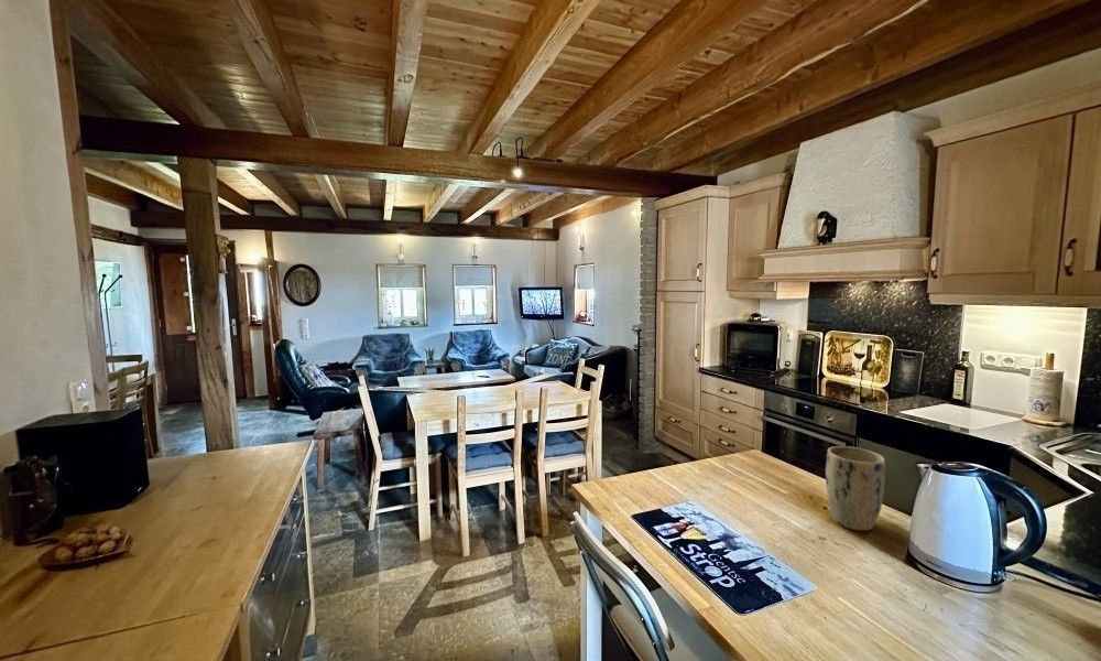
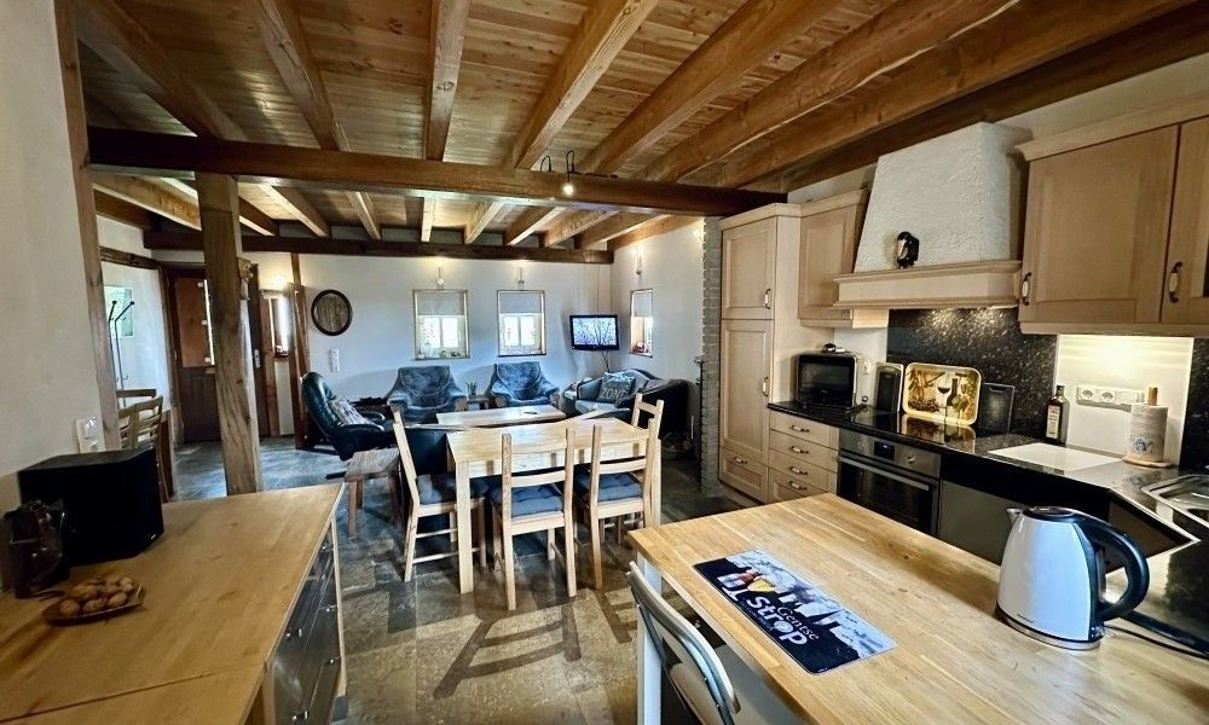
- plant pot [825,445,886,532]
